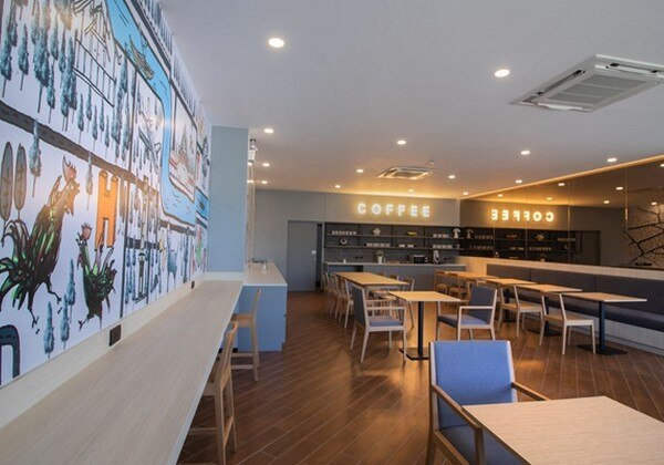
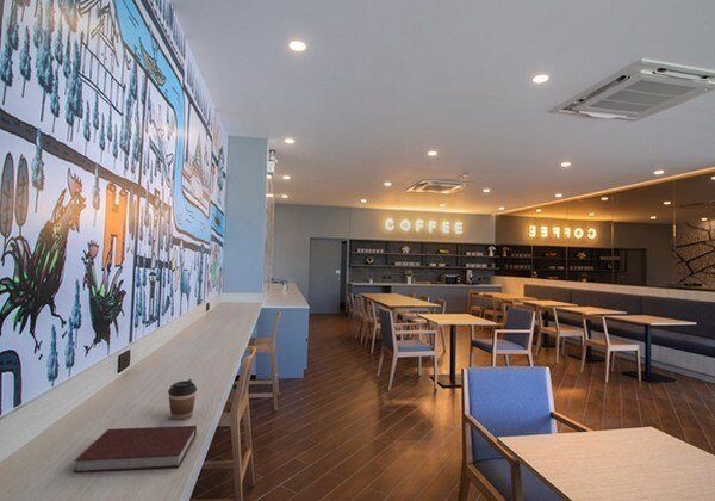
+ coffee cup [167,378,198,421]
+ notebook [73,425,198,474]
